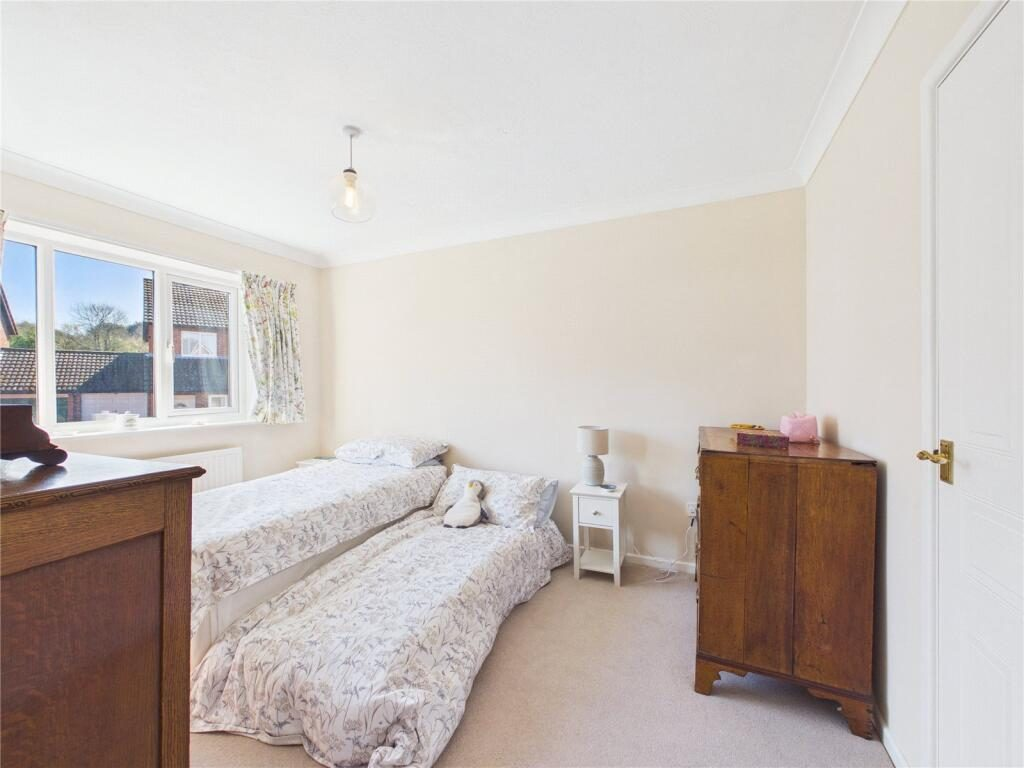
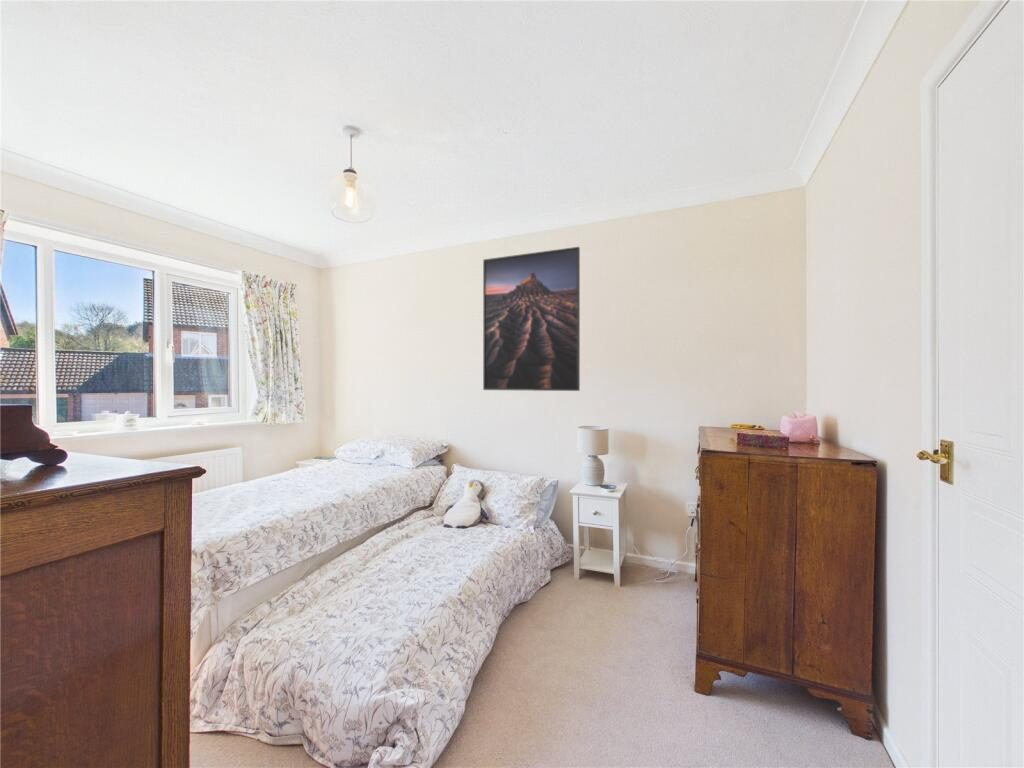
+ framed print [482,246,581,392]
